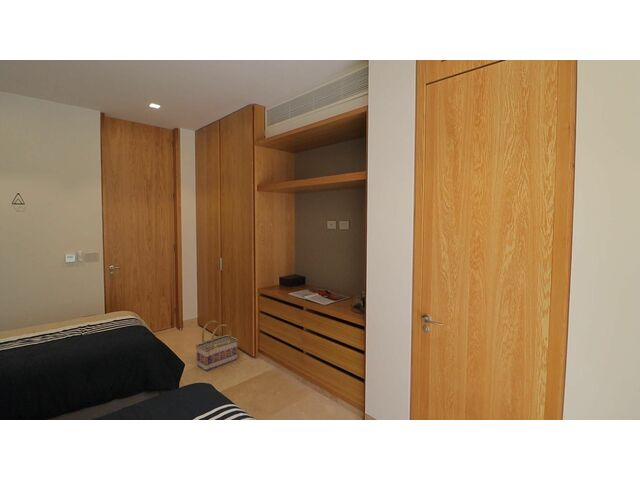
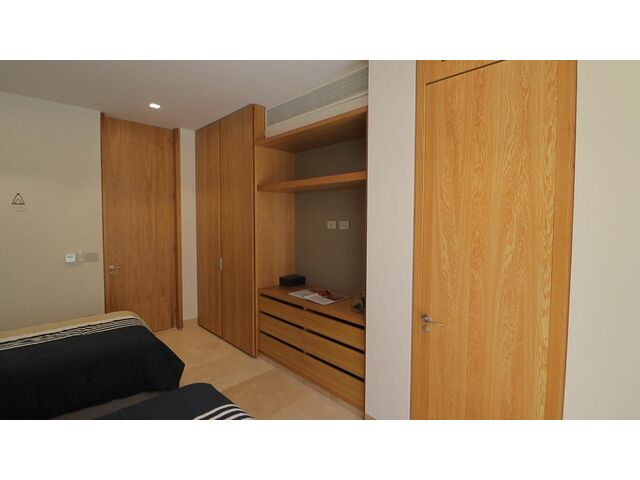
- basket [195,320,239,372]
